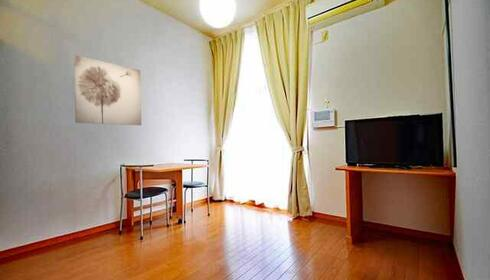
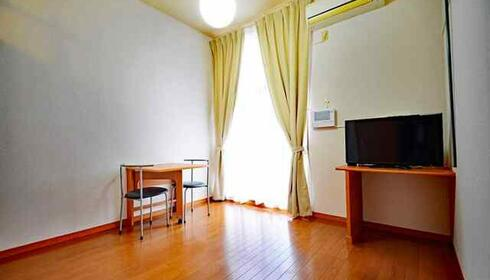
- wall art [73,54,142,126]
